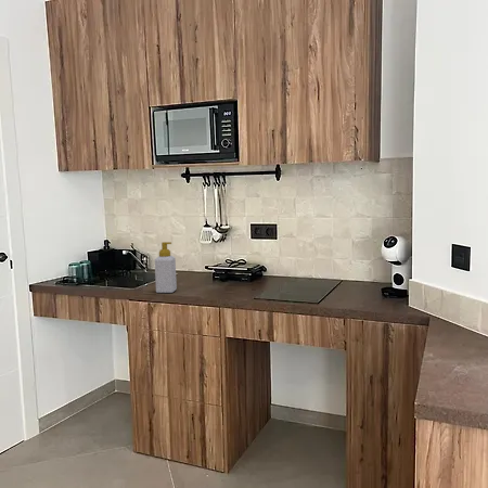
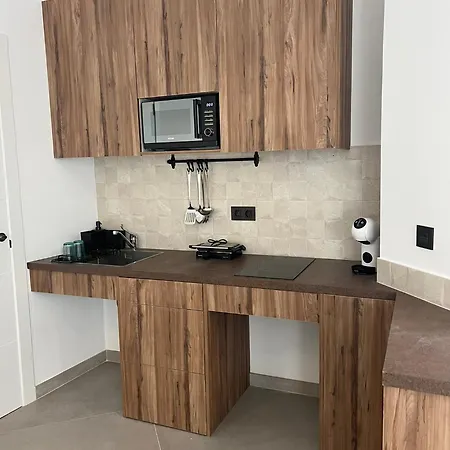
- soap bottle [154,241,178,294]
